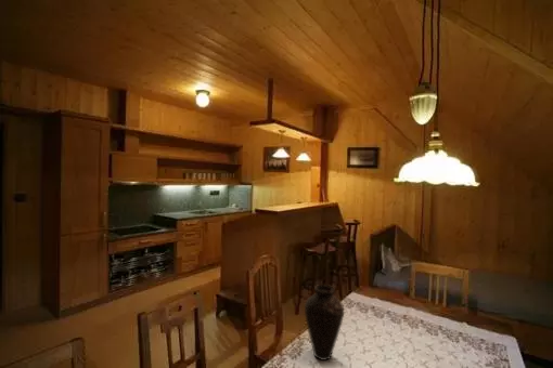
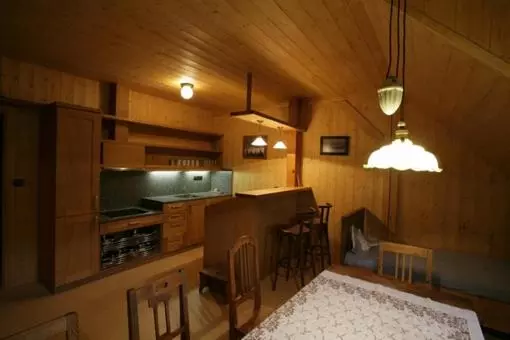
- vase [304,284,345,362]
